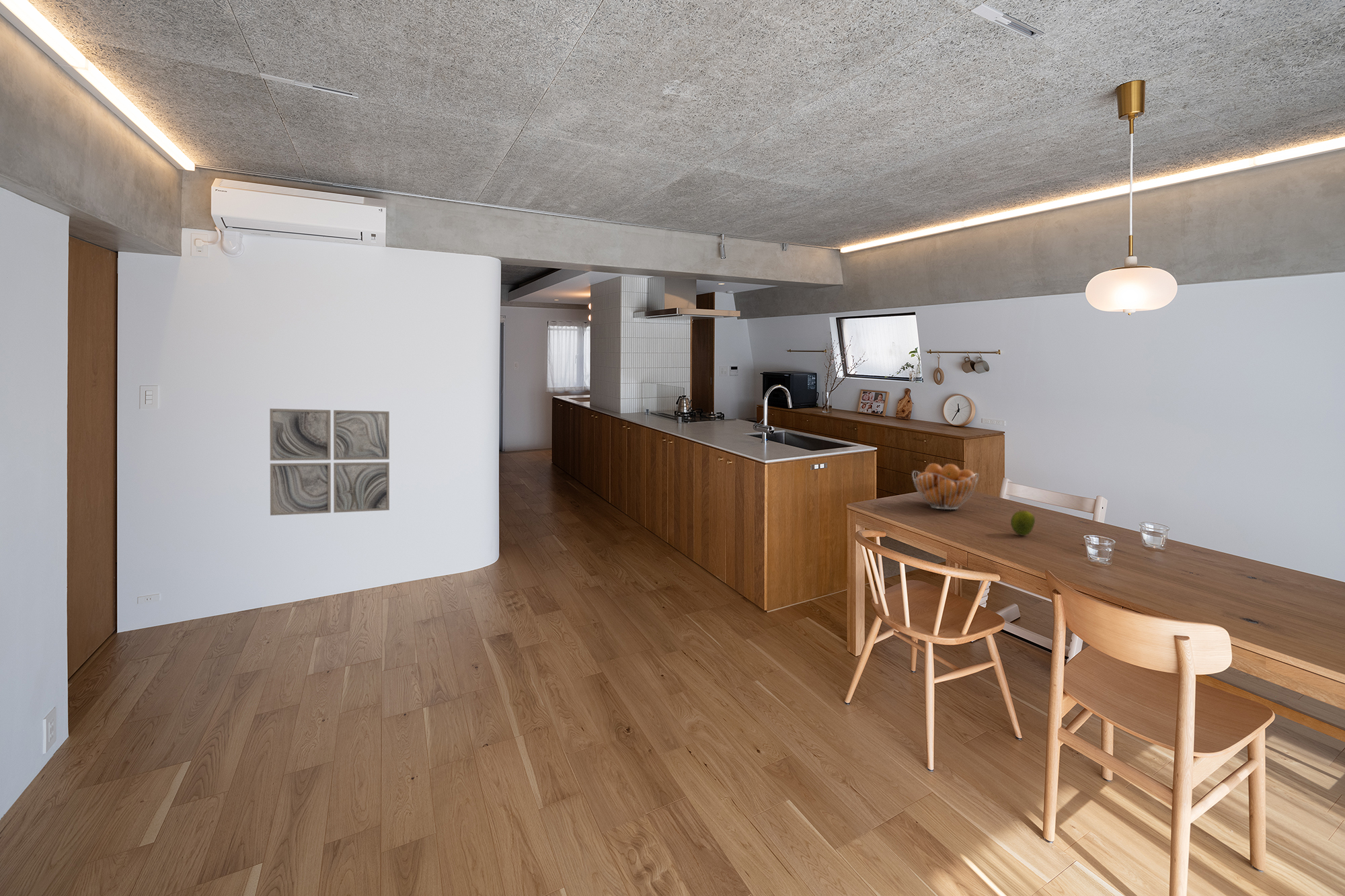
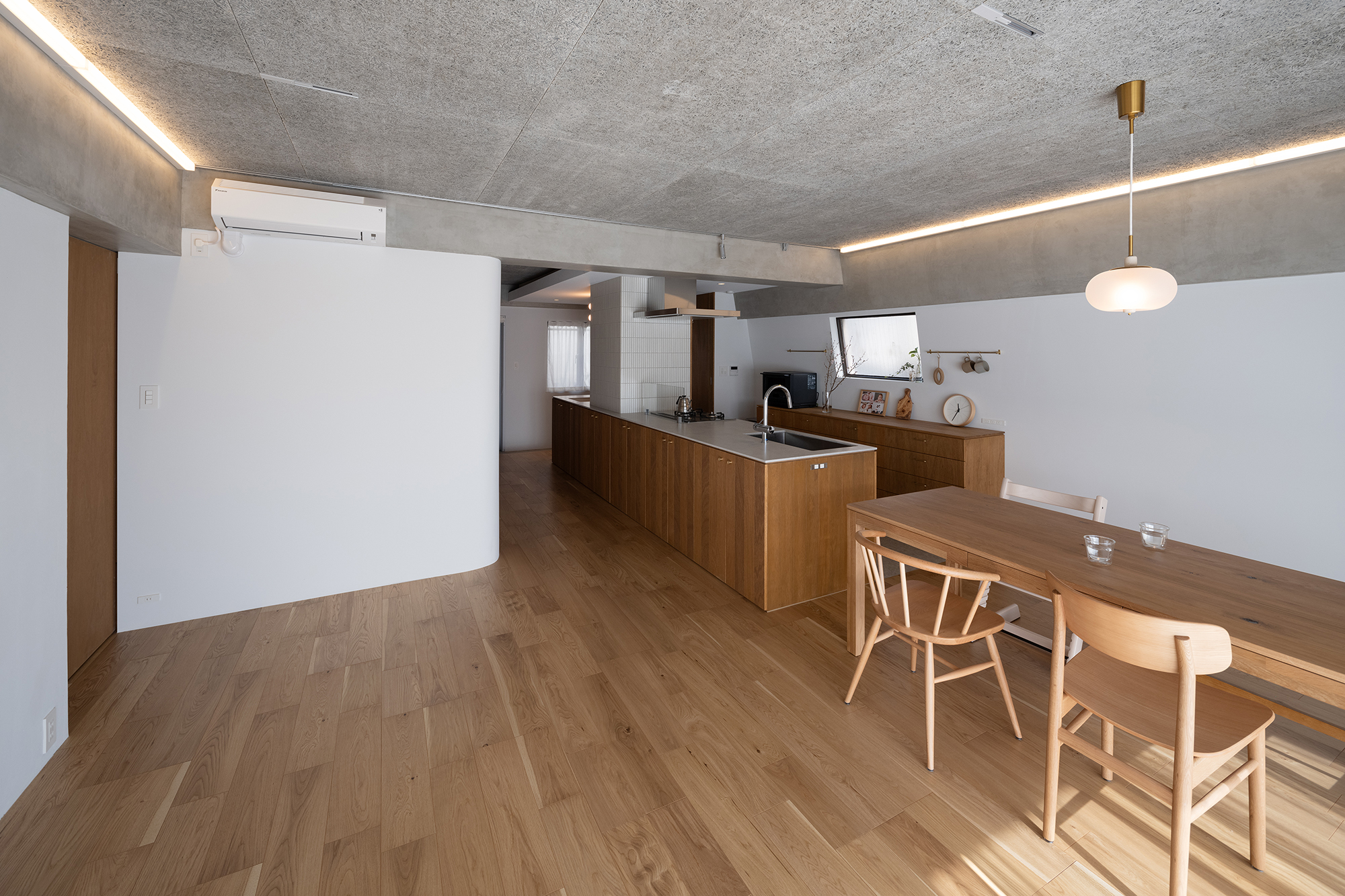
- fruit [1010,509,1036,536]
- wall art [269,408,390,516]
- fruit basket [912,462,979,510]
